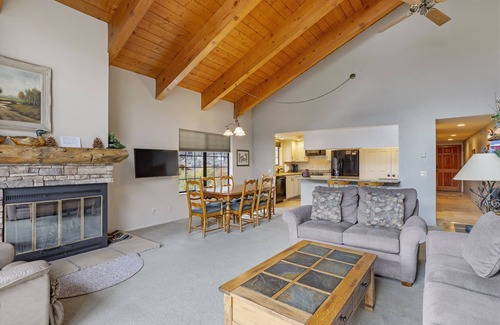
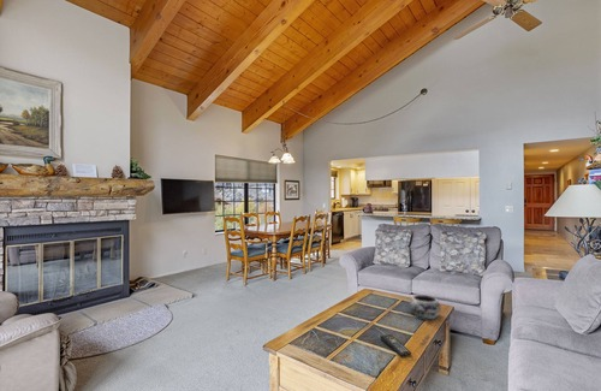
+ remote control [379,333,412,357]
+ decorative bowl [409,294,441,320]
